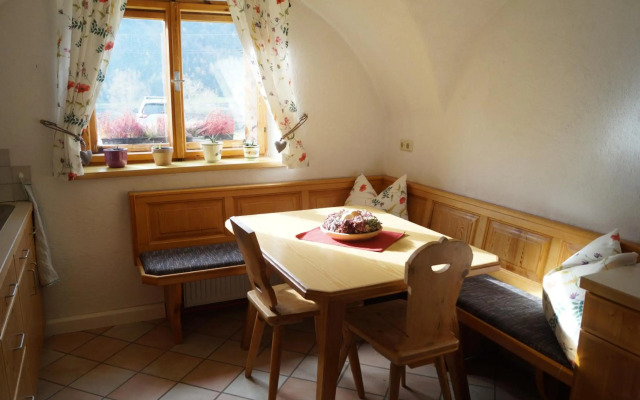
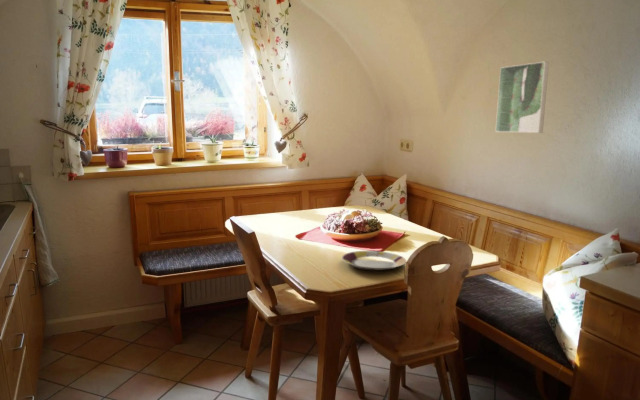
+ plate [341,250,407,272]
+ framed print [494,60,550,134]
